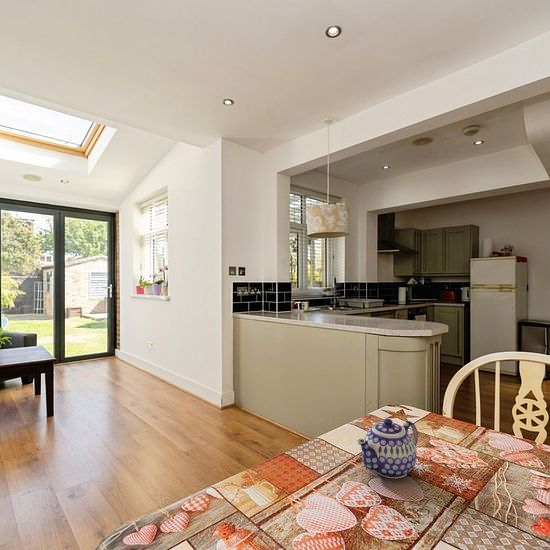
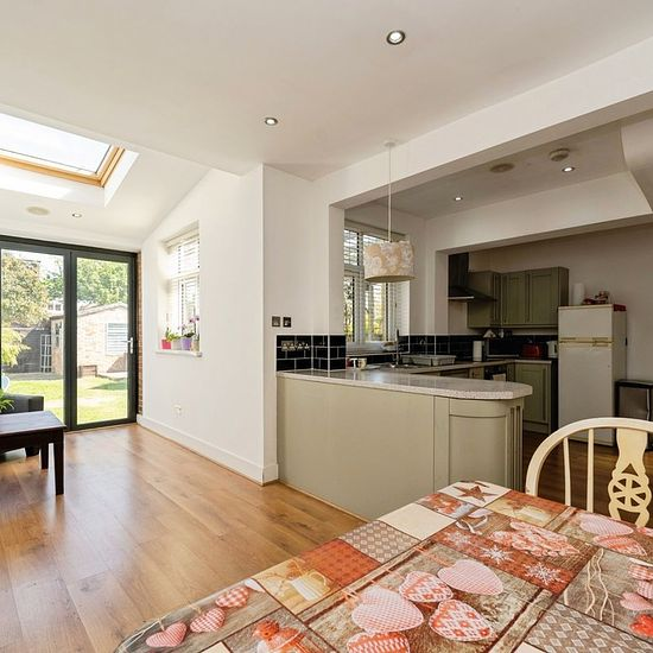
- teapot [357,418,419,479]
